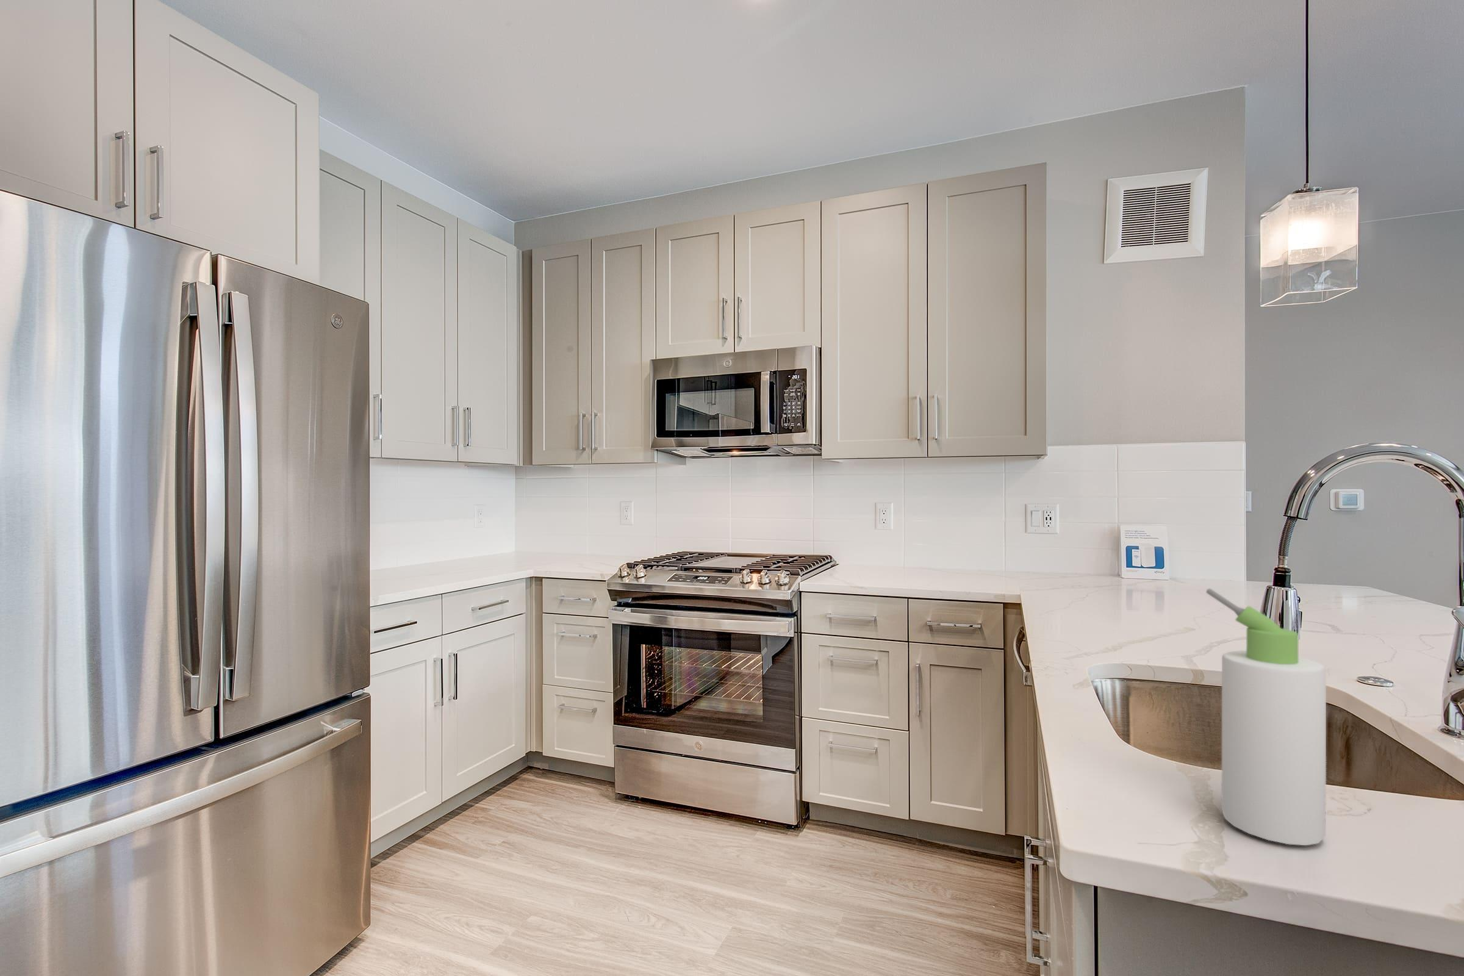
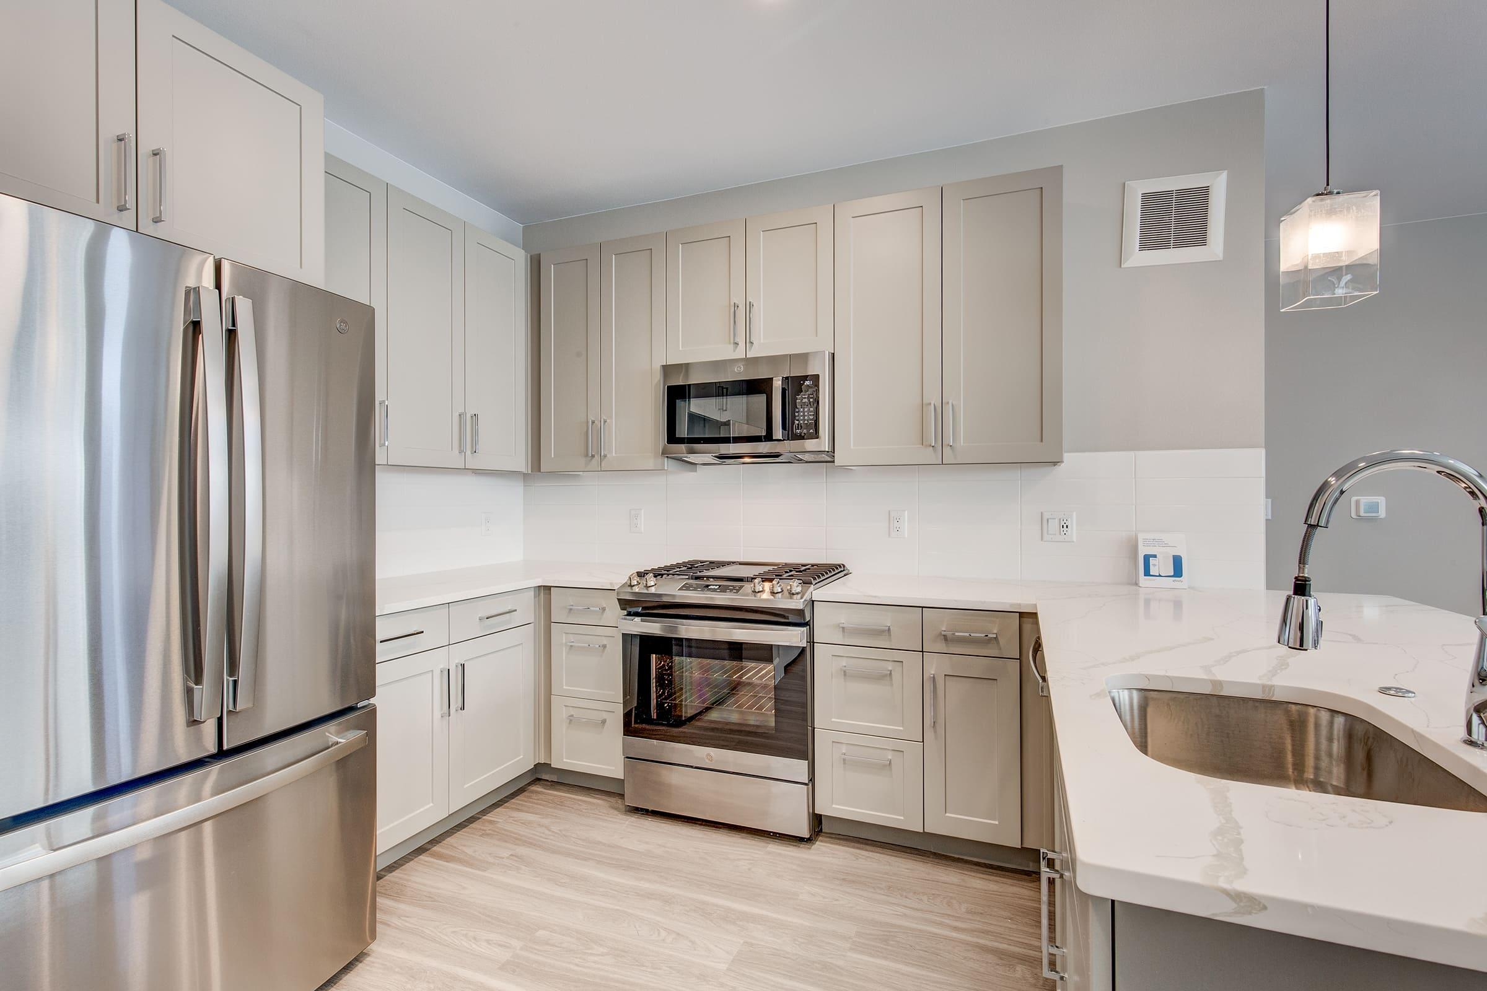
- bottle [1206,588,1327,846]
